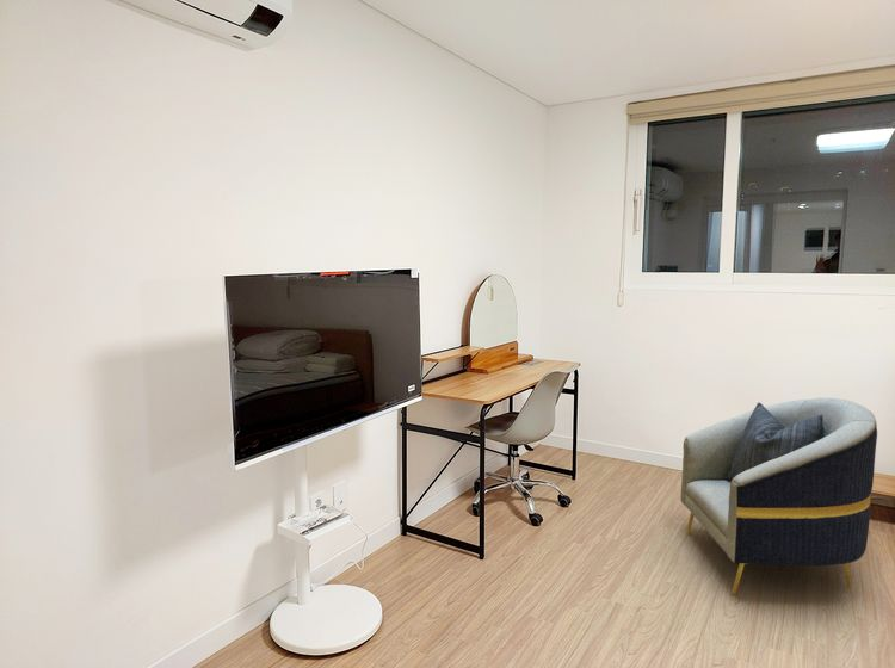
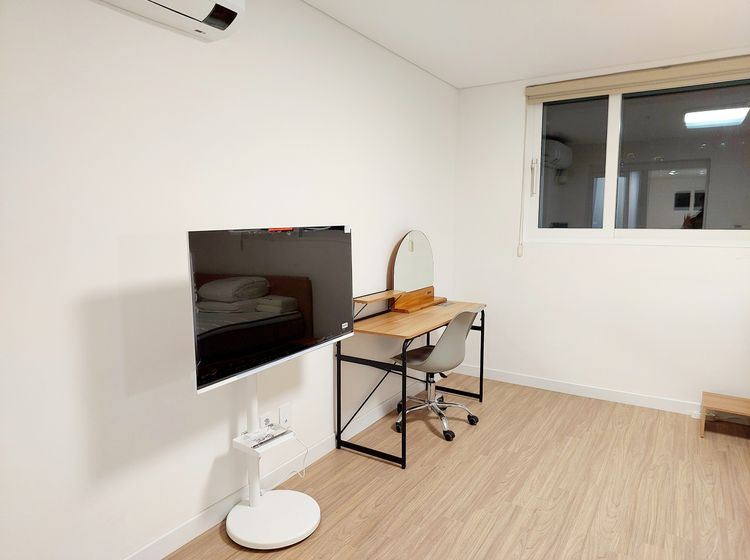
- armchair [679,396,878,595]
